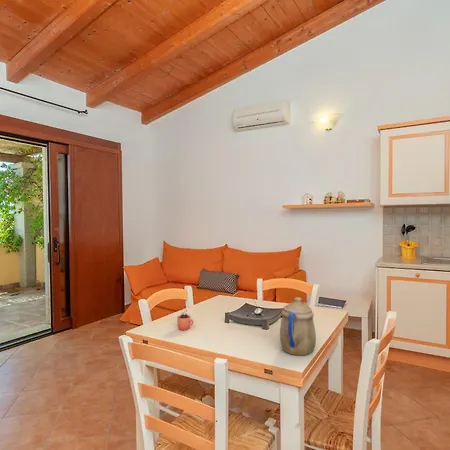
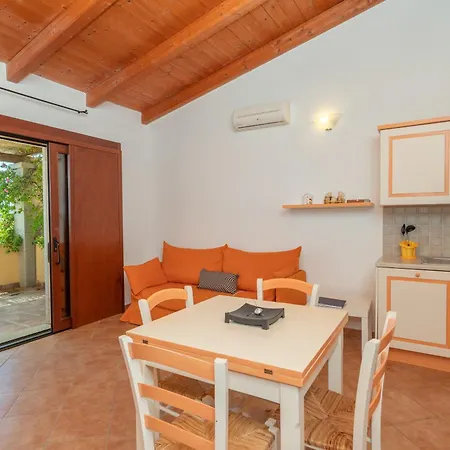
- cocoa [176,305,194,331]
- teapot [279,296,317,356]
